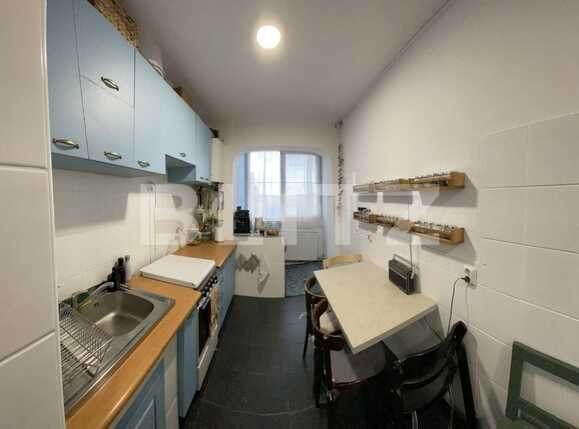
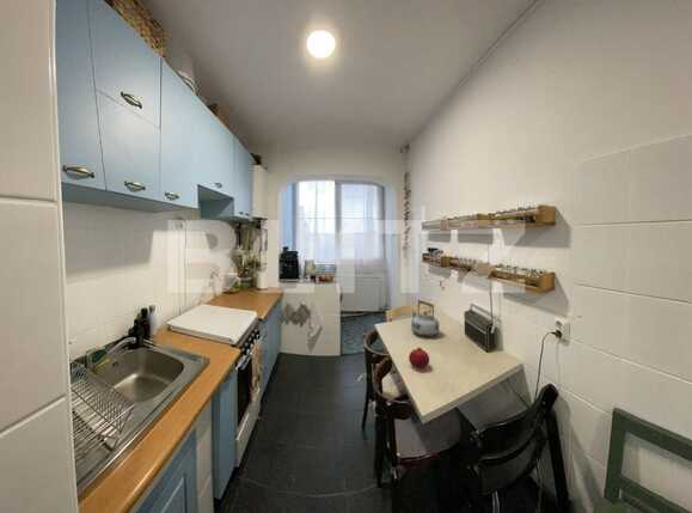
+ fruit [408,346,430,370]
+ kettle [410,299,440,337]
